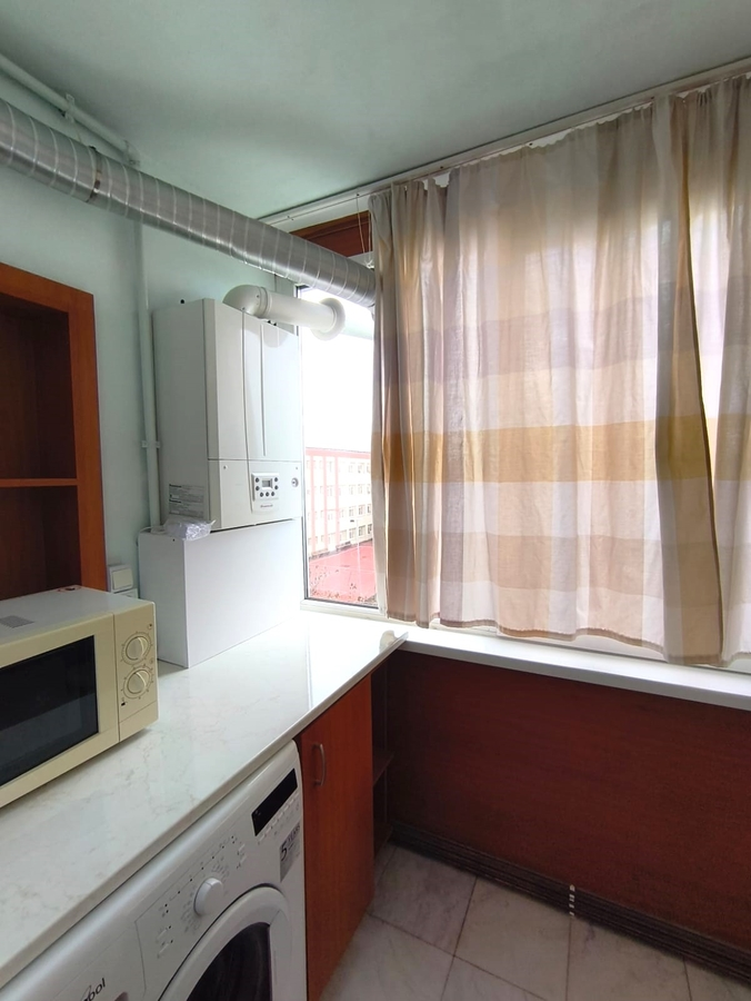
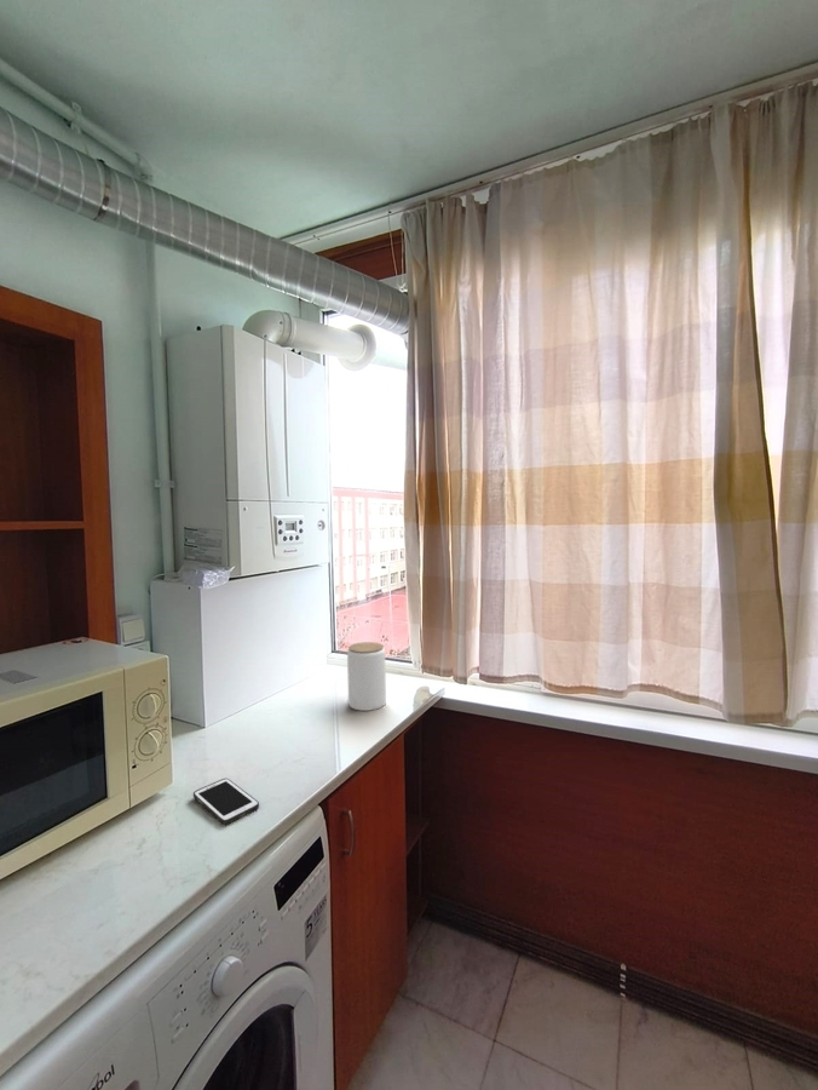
+ cell phone [192,778,260,826]
+ jar [346,641,387,712]
